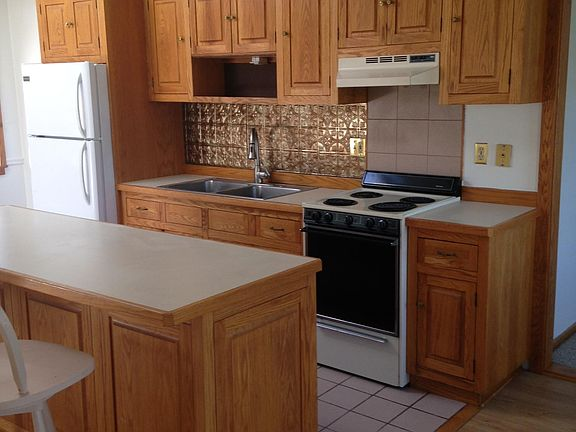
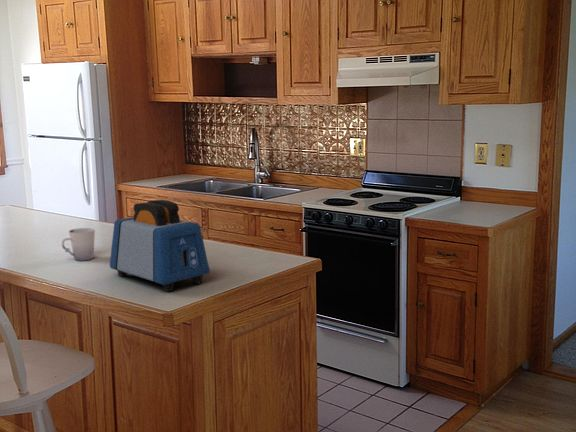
+ toaster [109,199,210,293]
+ cup [61,227,96,262]
